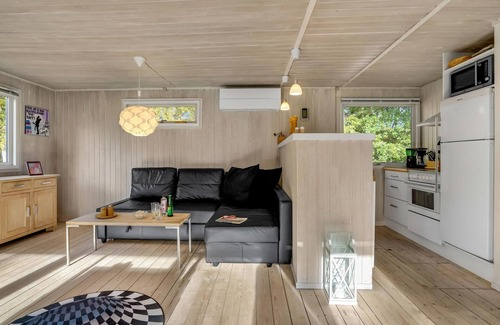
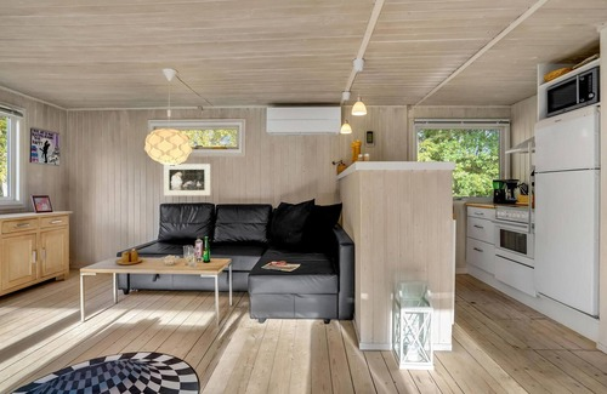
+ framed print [163,162,211,196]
